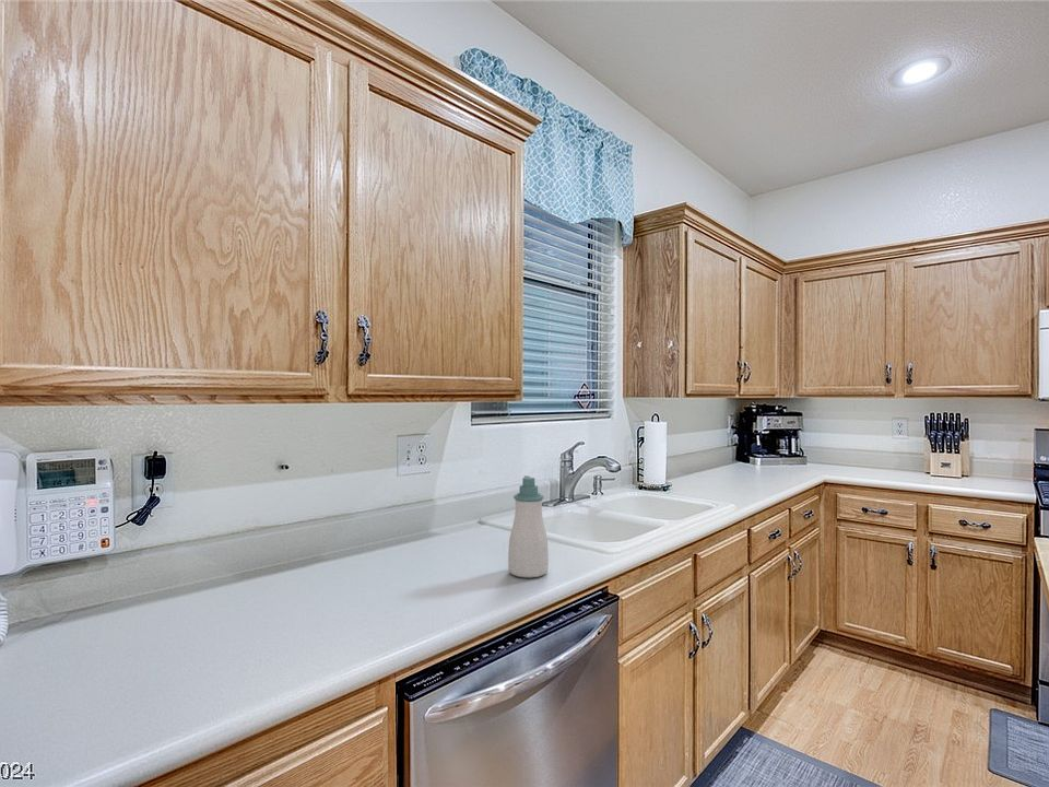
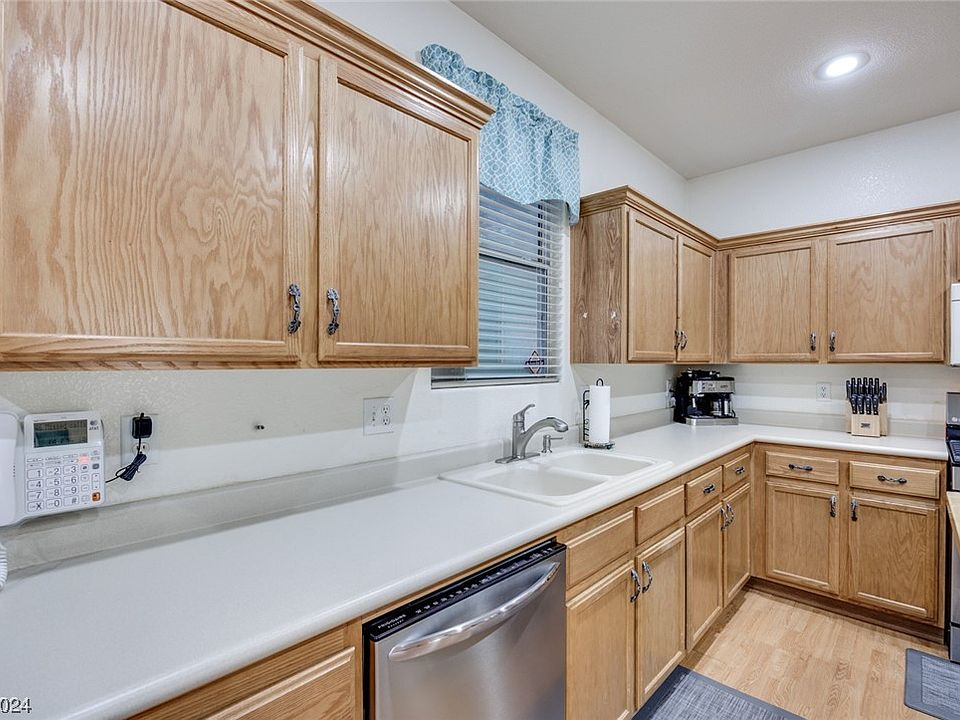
- soap bottle [507,474,550,578]
